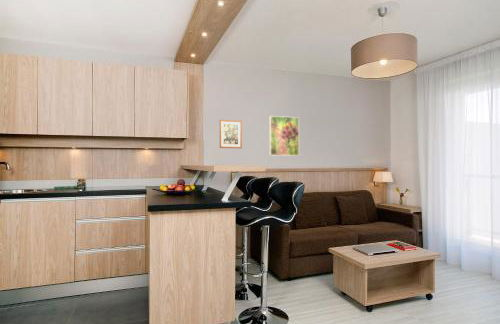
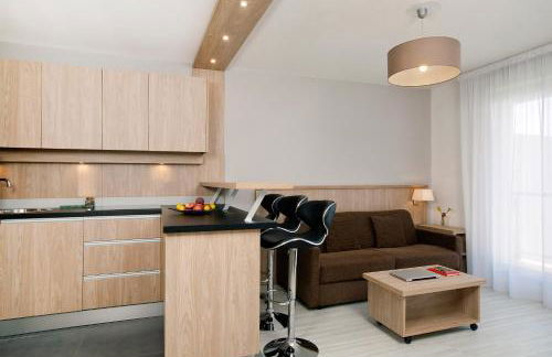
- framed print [269,115,300,157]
- wall art [219,119,243,149]
